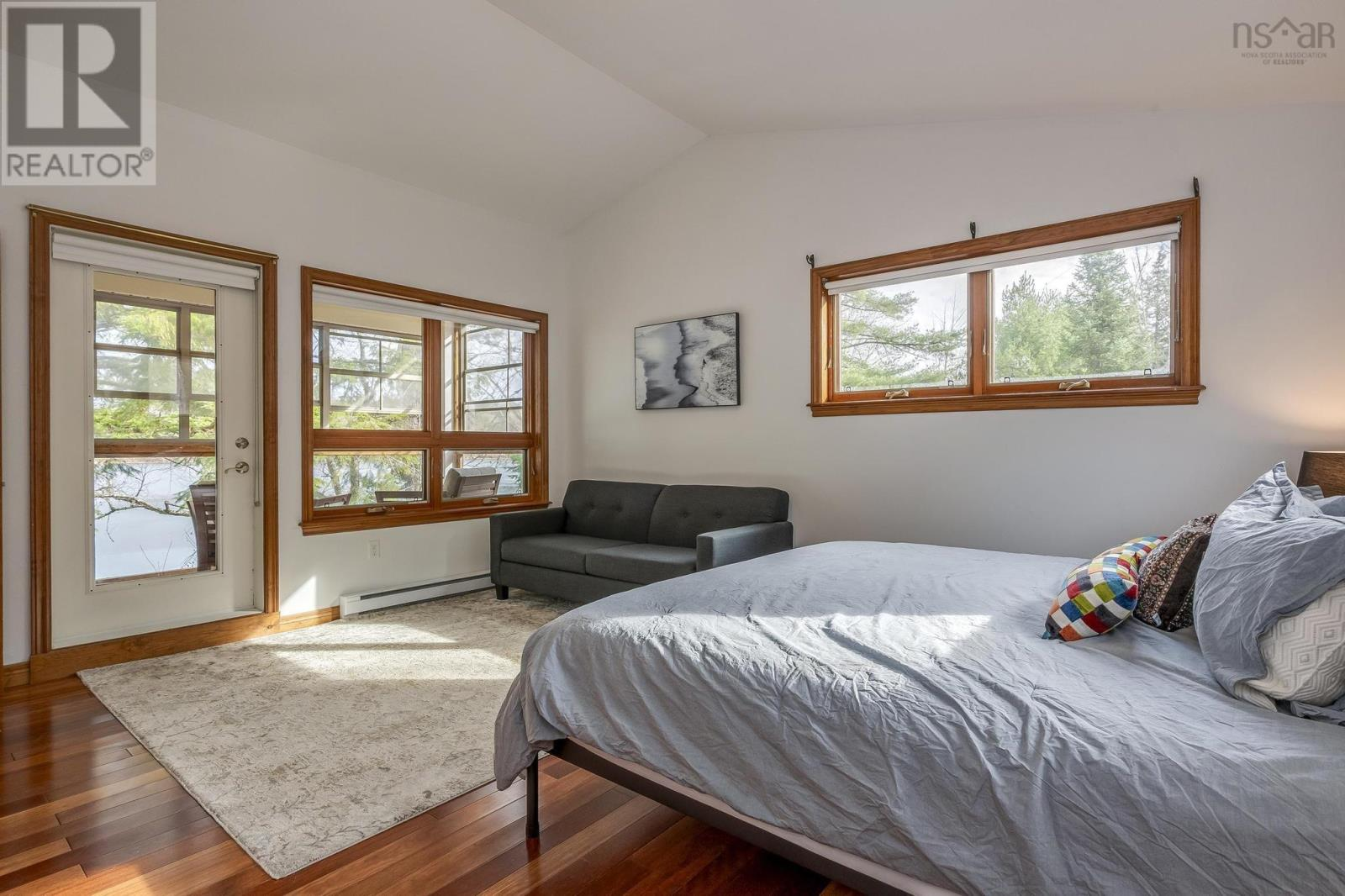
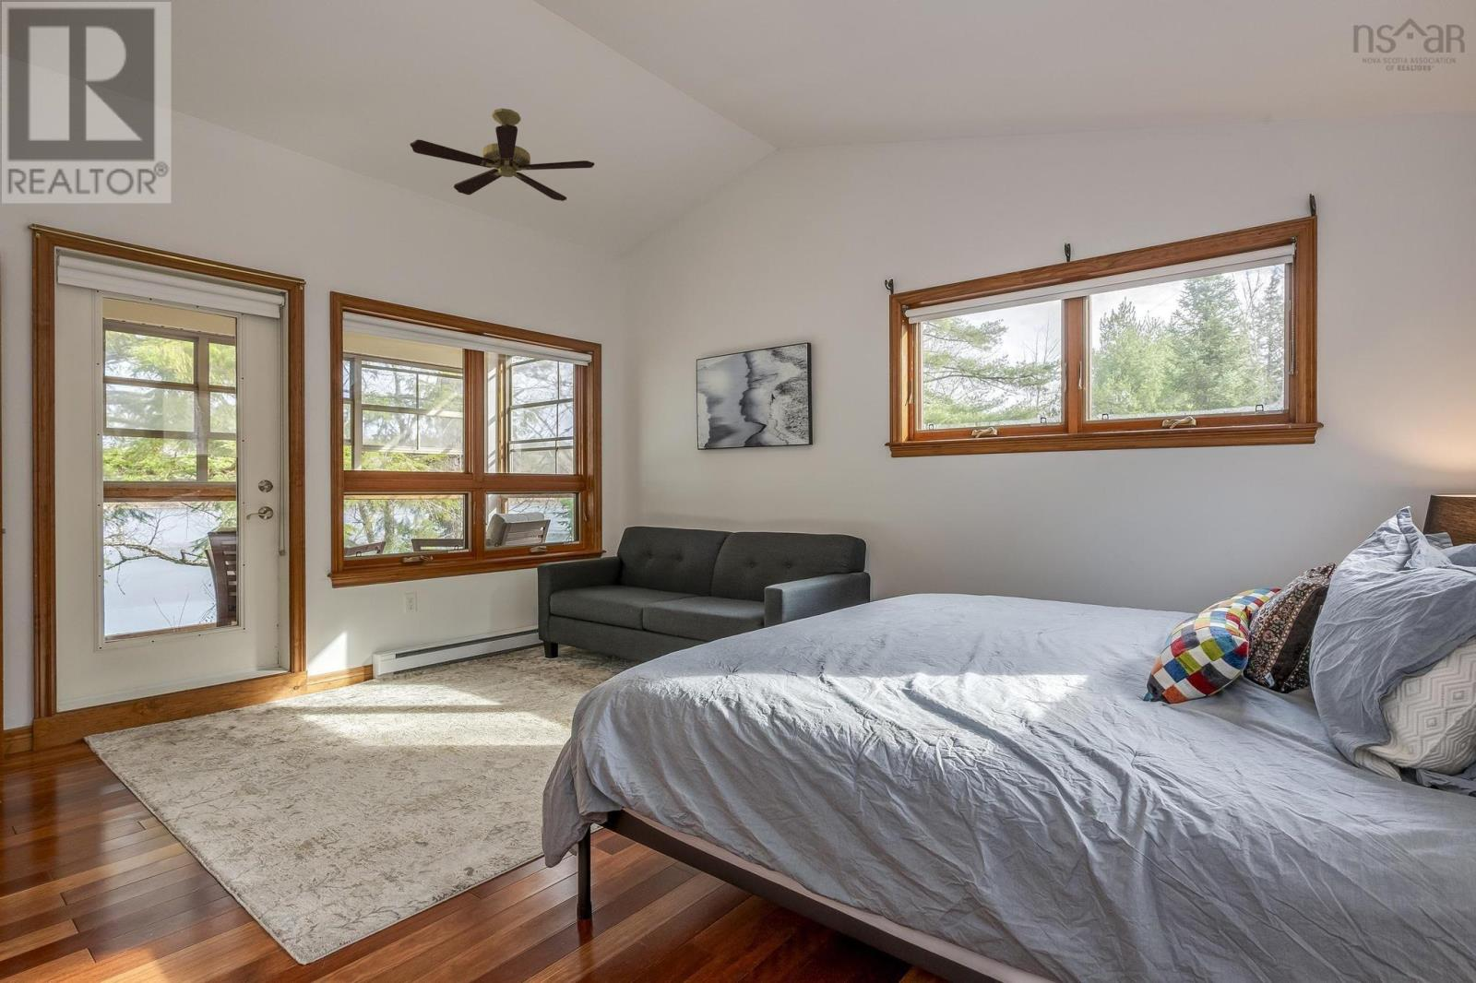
+ ceiling fan [408,108,595,202]
